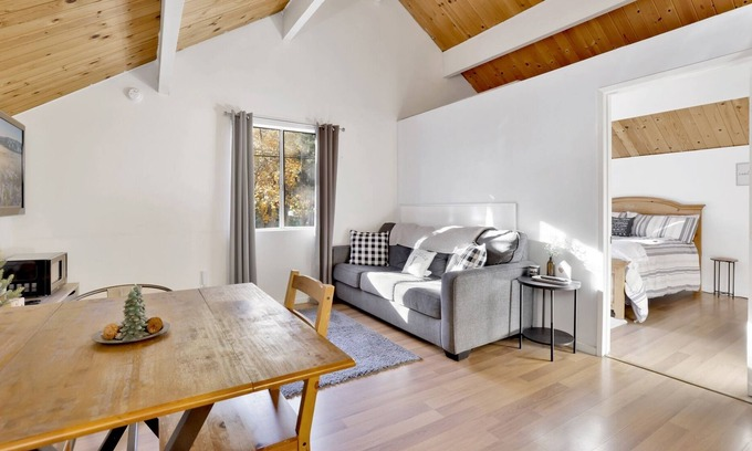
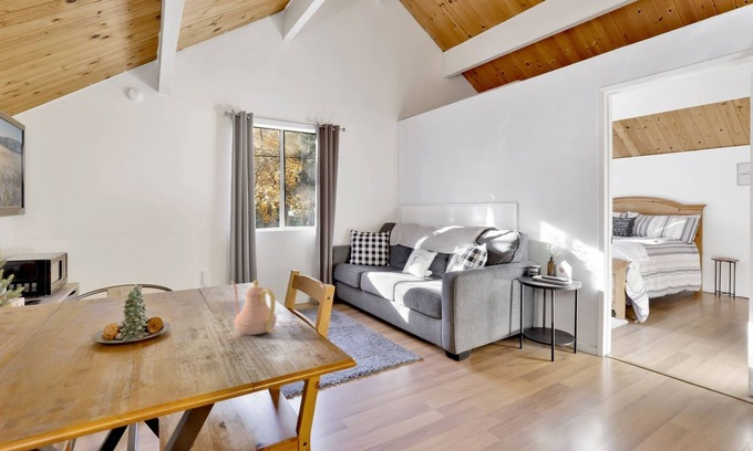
+ teapot [229,279,278,336]
